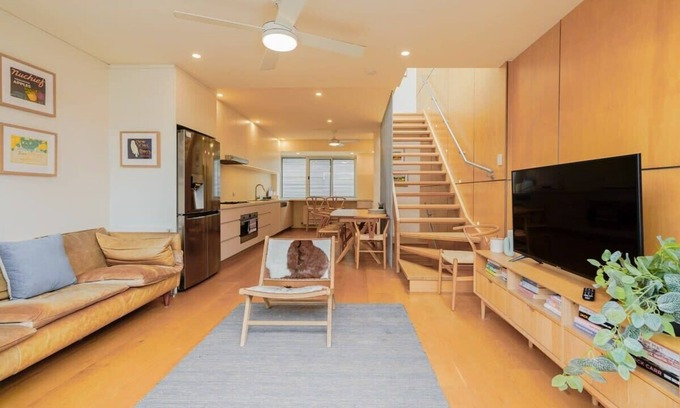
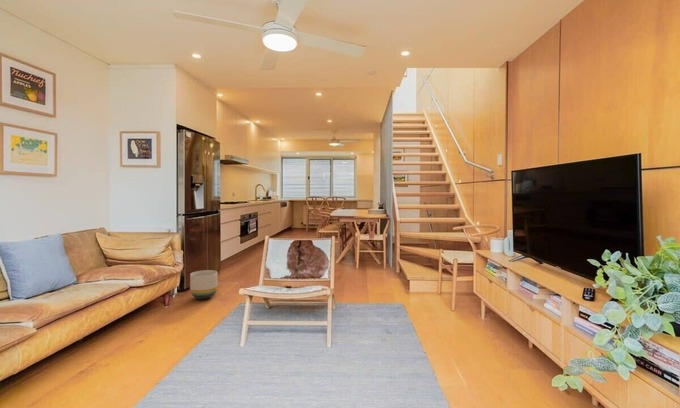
+ planter [189,269,219,300]
